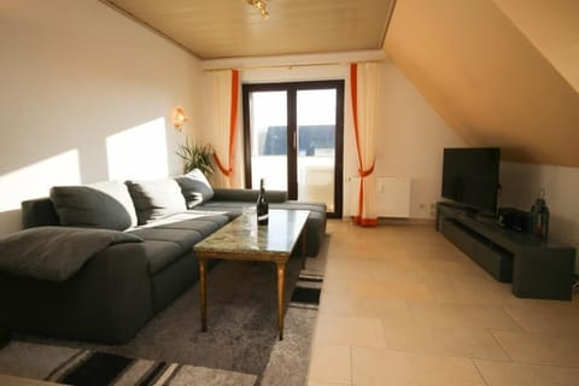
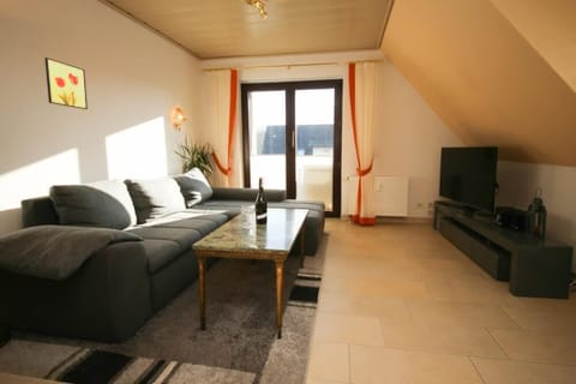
+ wall art [44,56,89,110]
